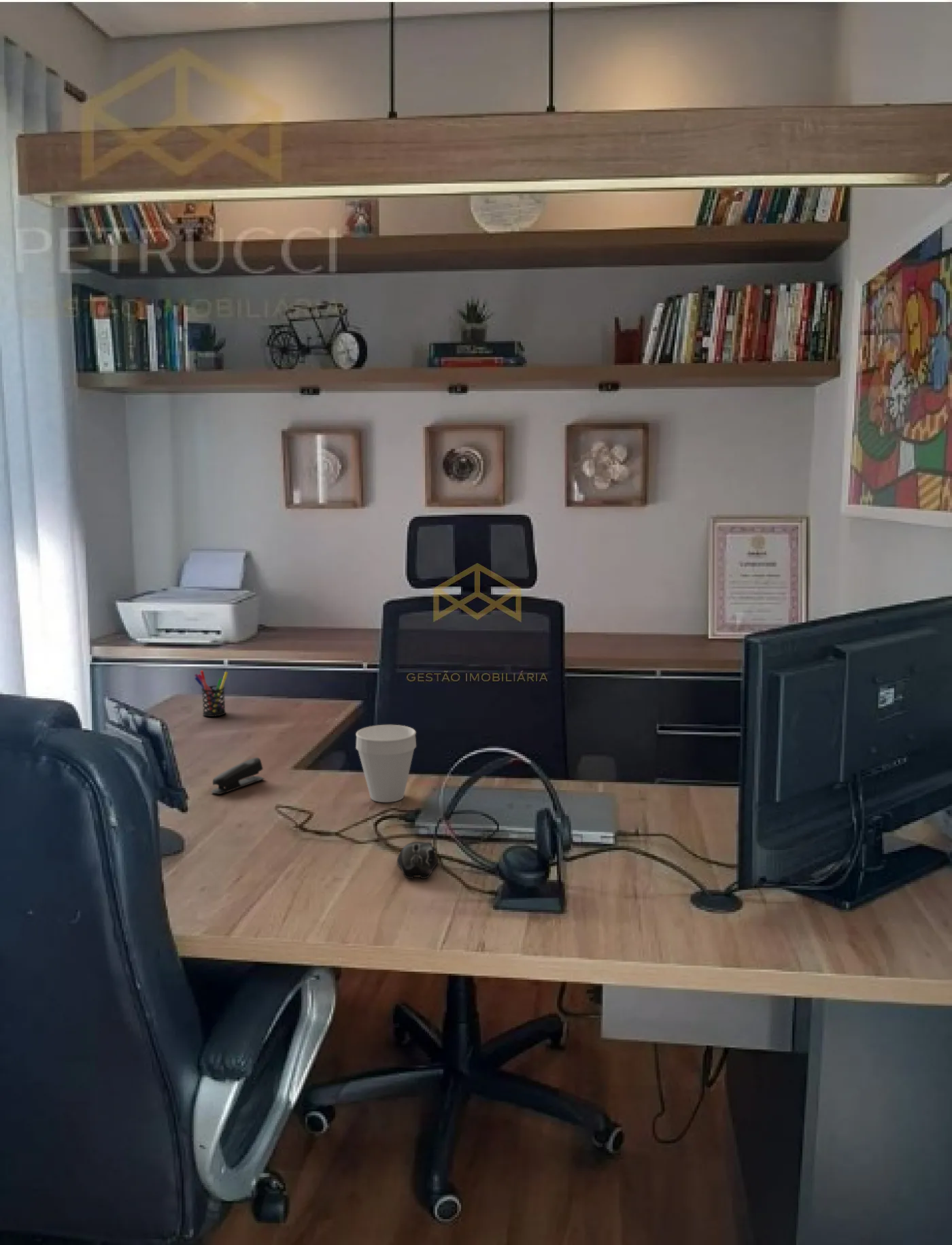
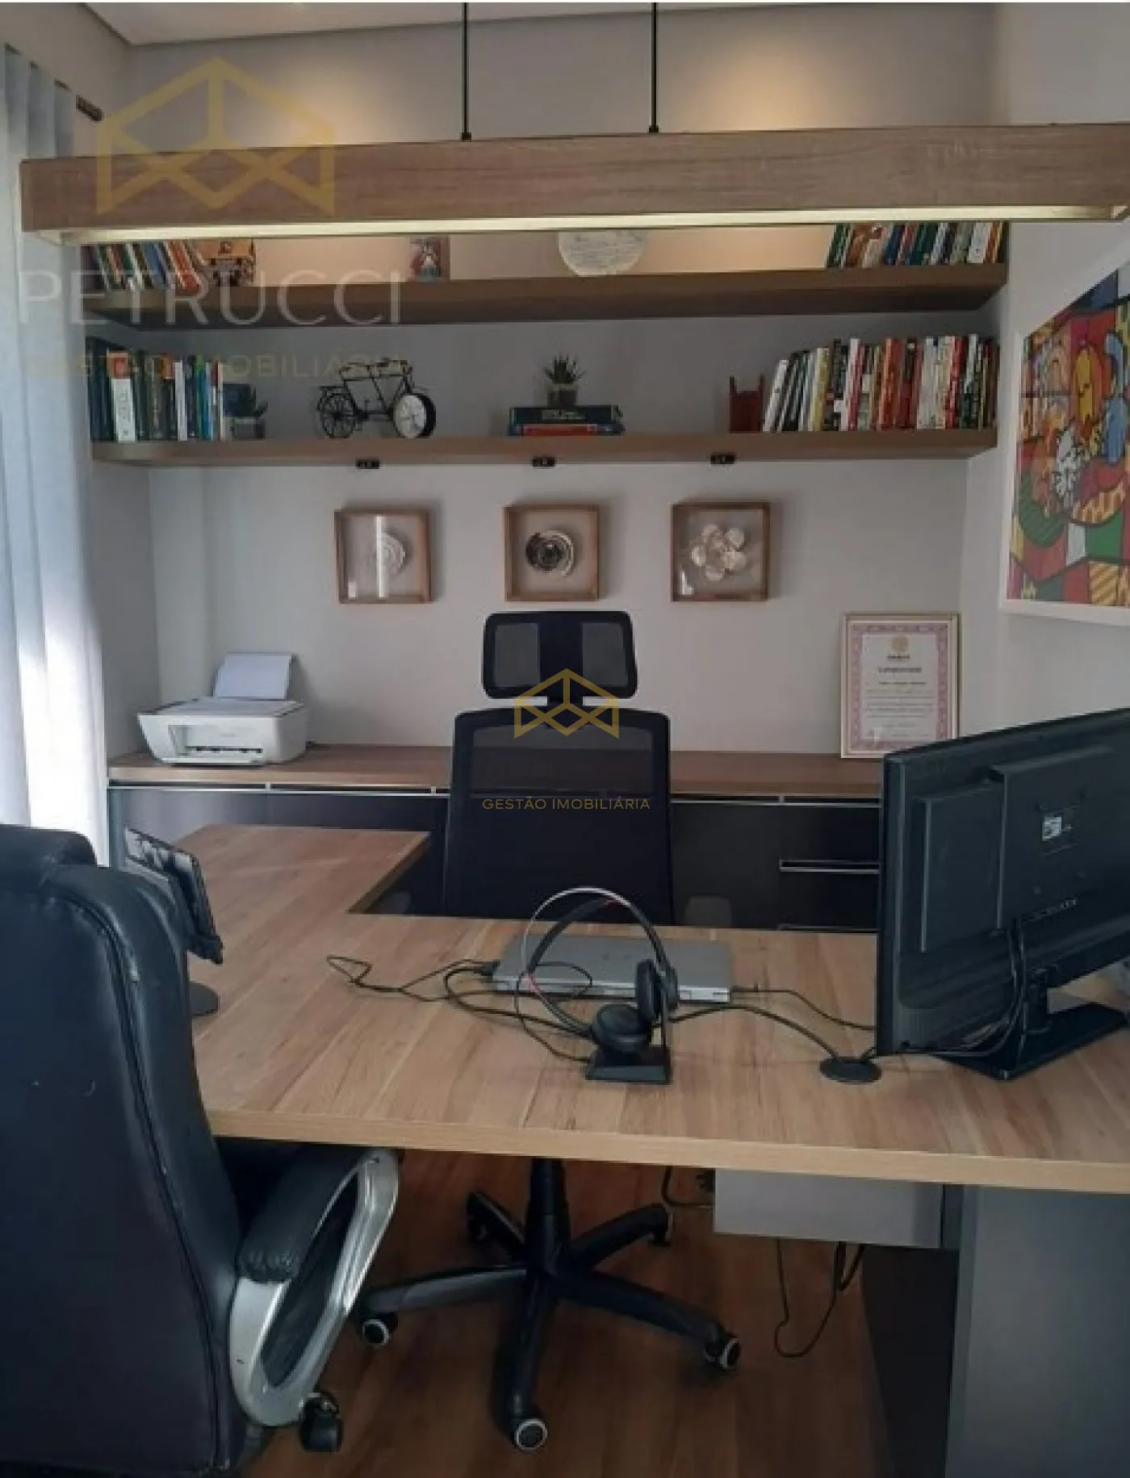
- stapler [210,757,265,795]
- computer mouse [396,841,439,879]
- cup [355,724,417,803]
- pen holder [194,670,228,717]
